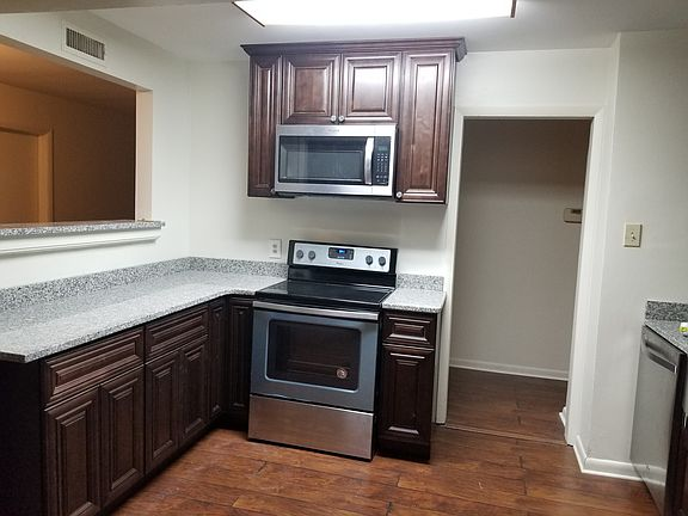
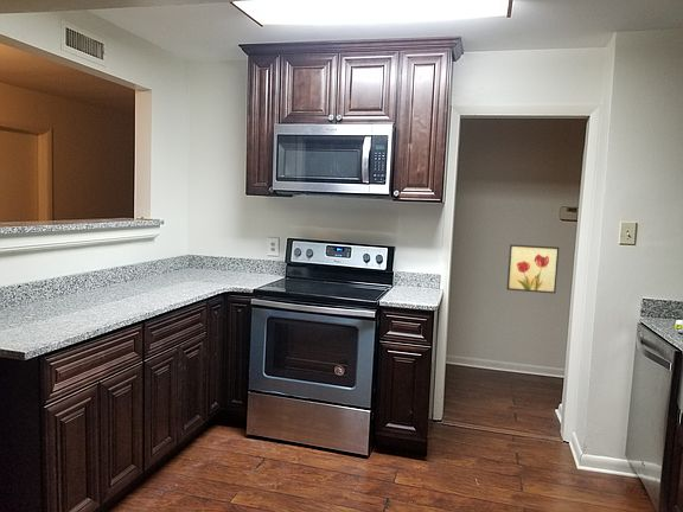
+ wall art [505,243,560,295]
